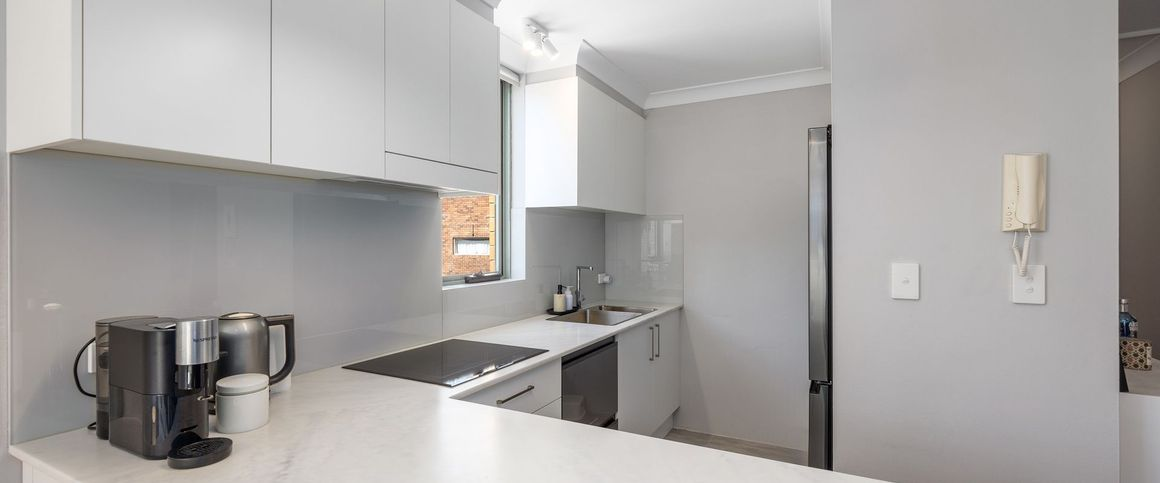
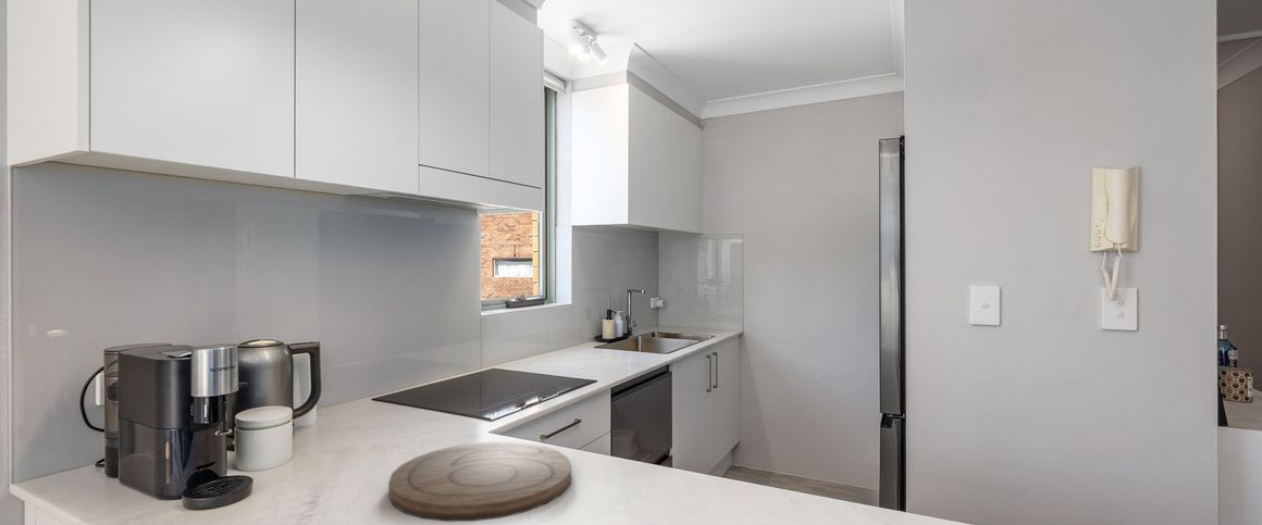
+ cutting board [387,441,572,522]
